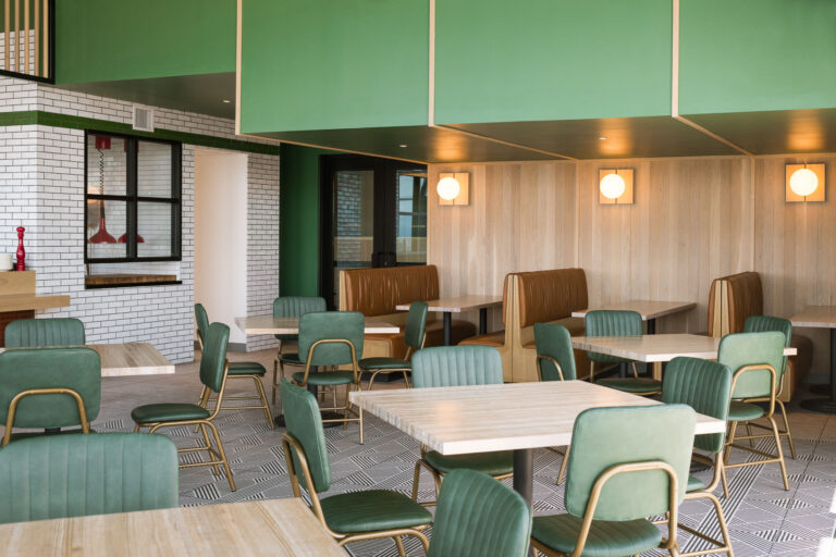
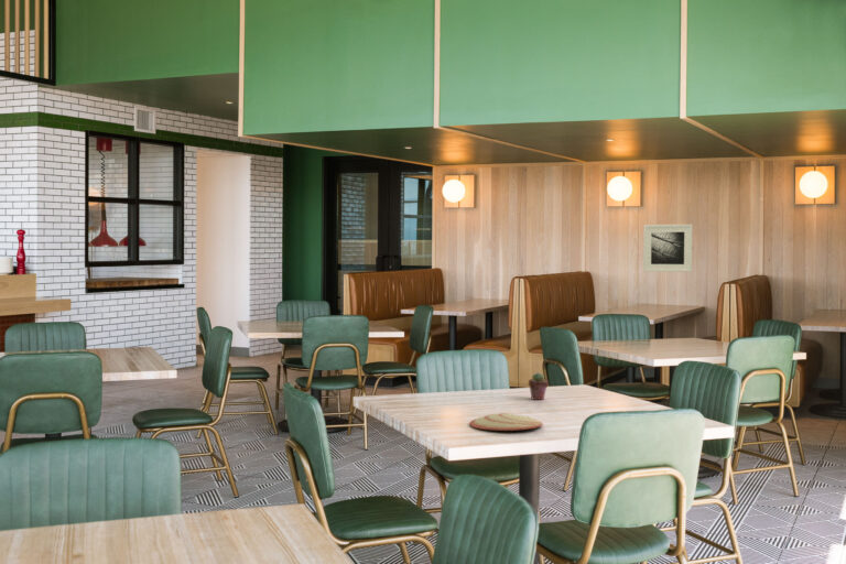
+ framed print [642,224,694,273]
+ potted succulent [528,371,550,401]
+ plate [469,412,544,432]
